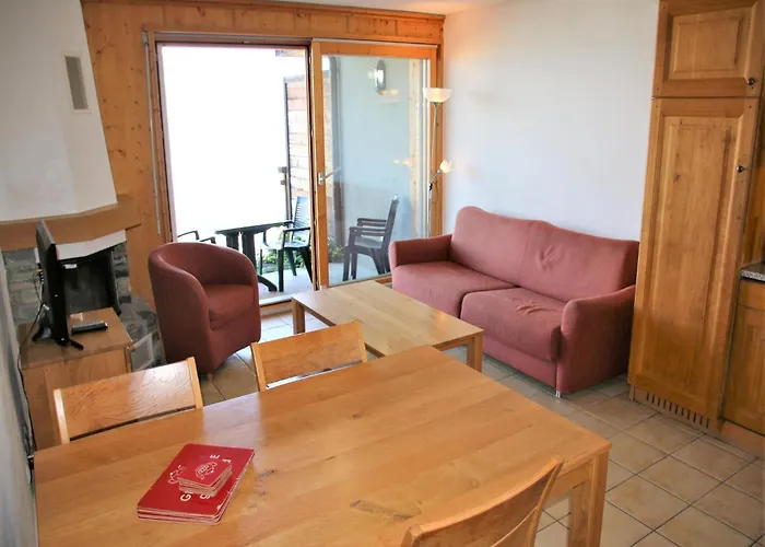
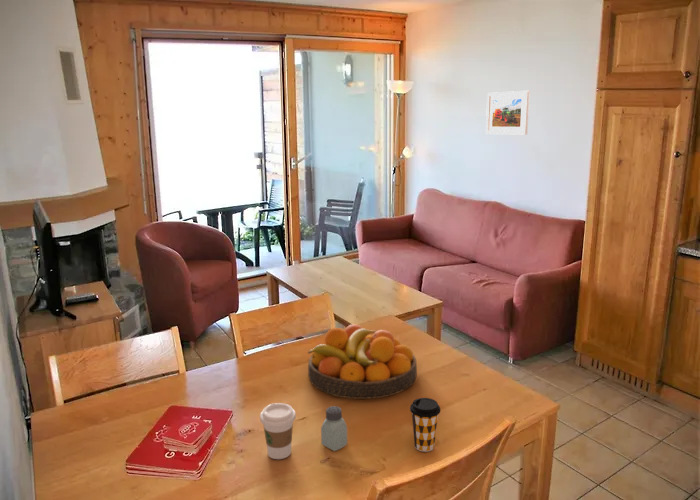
+ saltshaker [320,405,348,452]
+ coffee cup [259,402,297,460]
+ coffee cup [409,397,441,452]
+ fruit bowl [307,323,418,400]
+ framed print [485,90,531,135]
